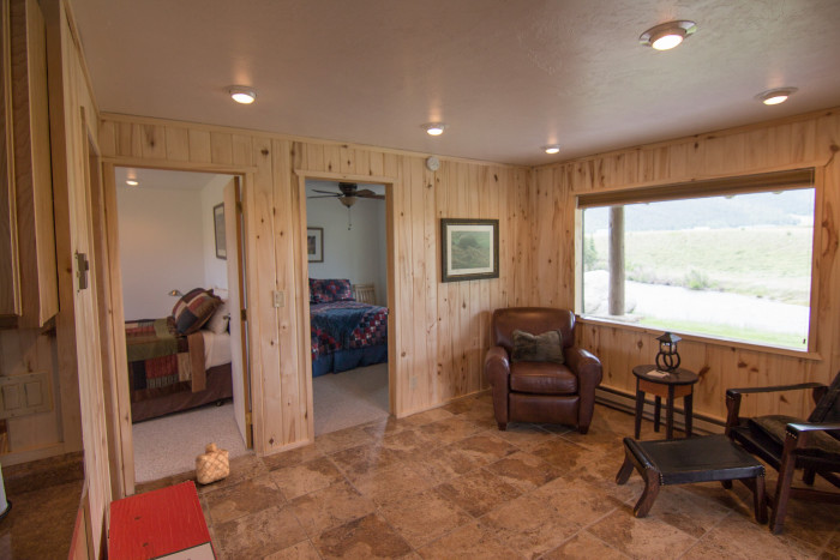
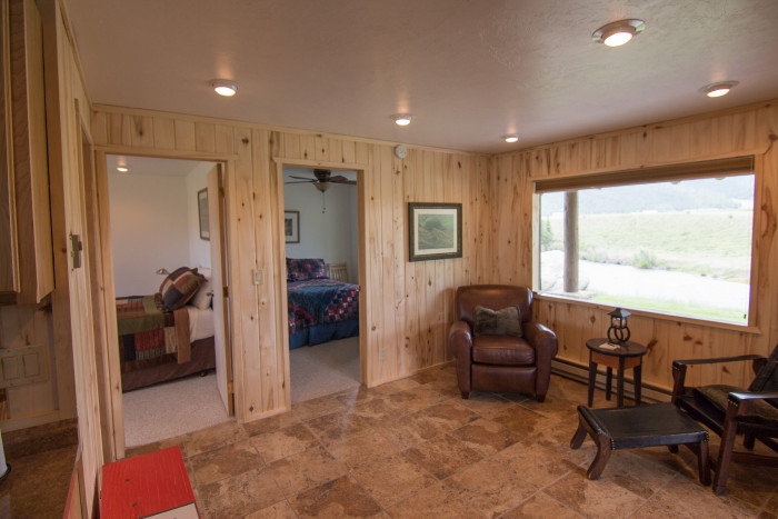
- basket [194,441,230,484]
